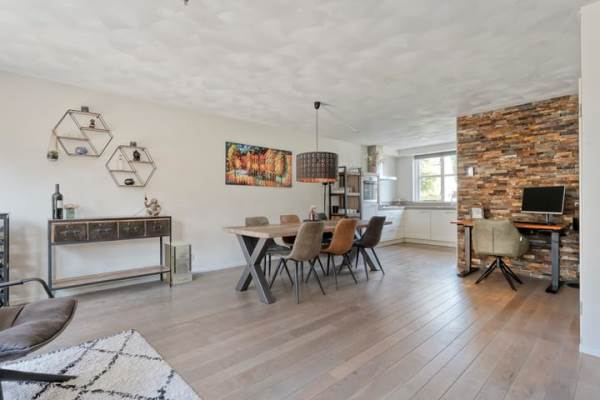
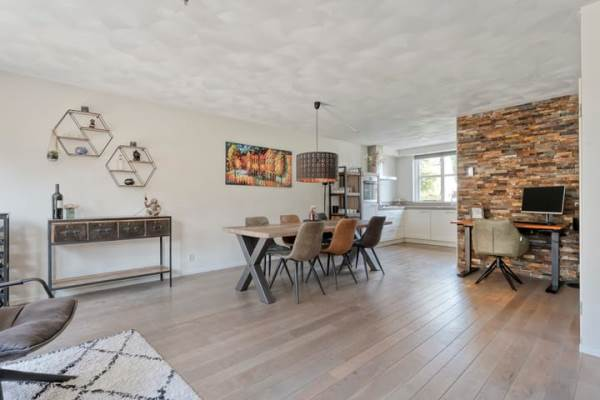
- air purifier [164,240,193,286]
